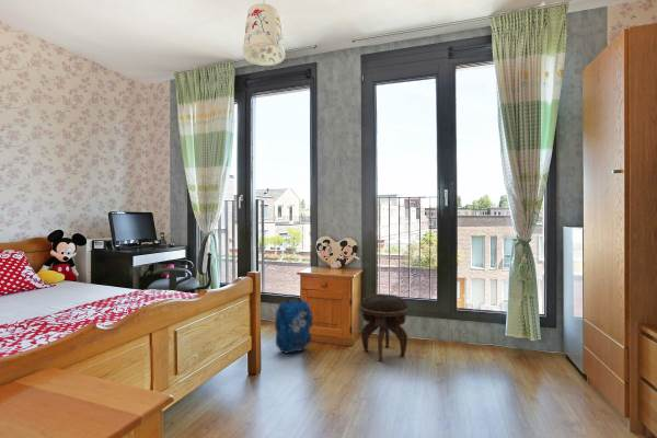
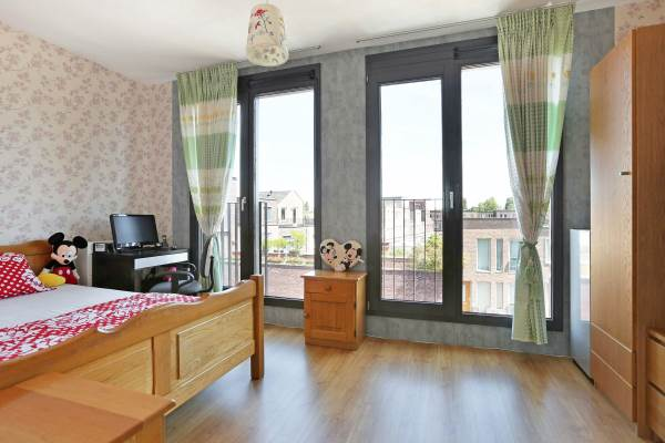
- backpack [274,295,314,355]
- footstool [359,292,408,362]
